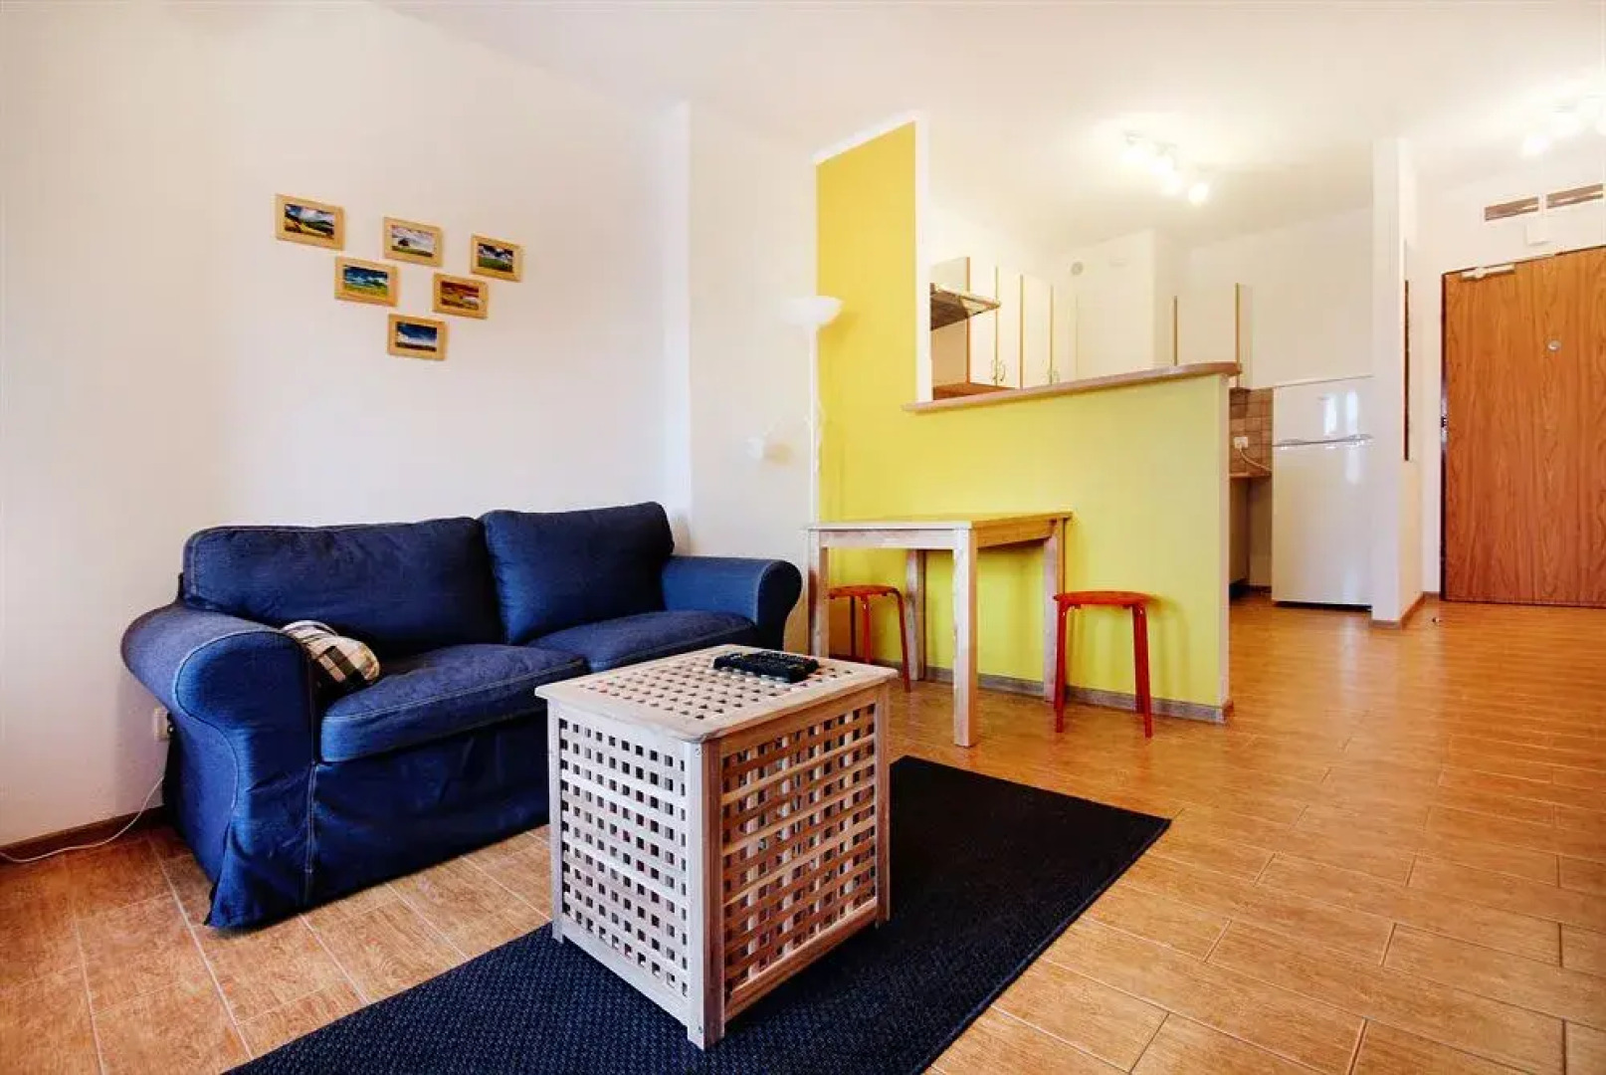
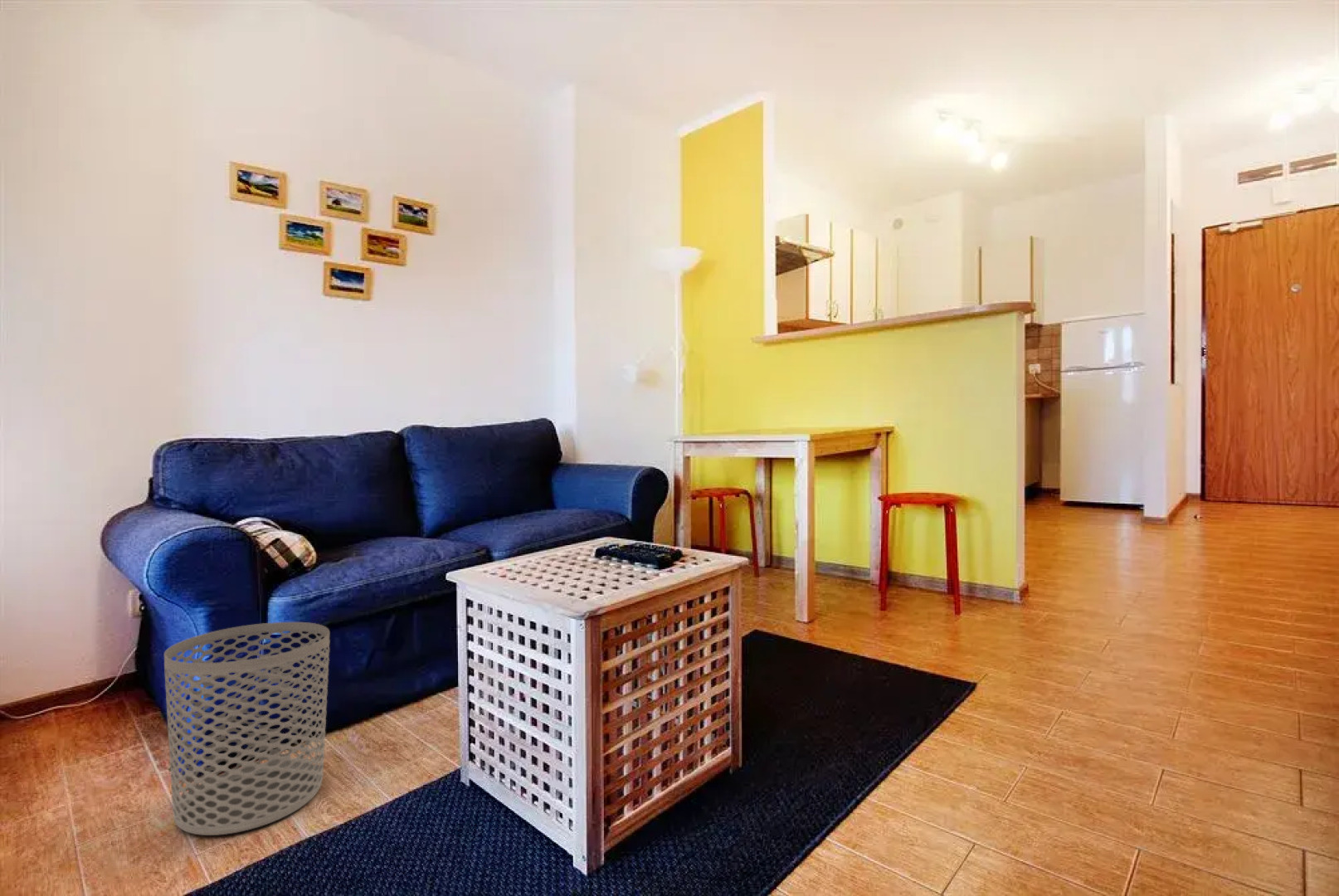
+ waste bin [163,621,331,836]
